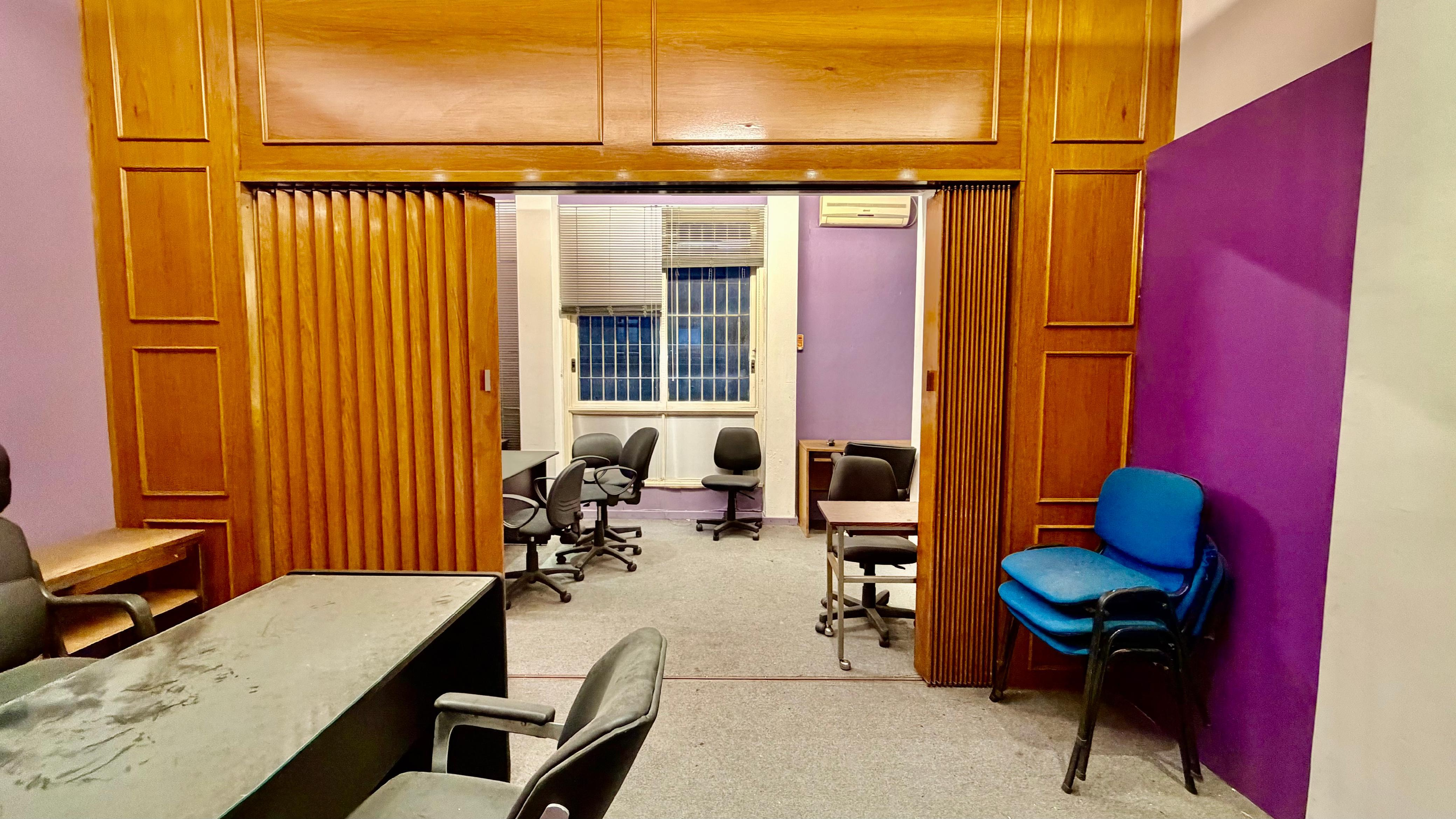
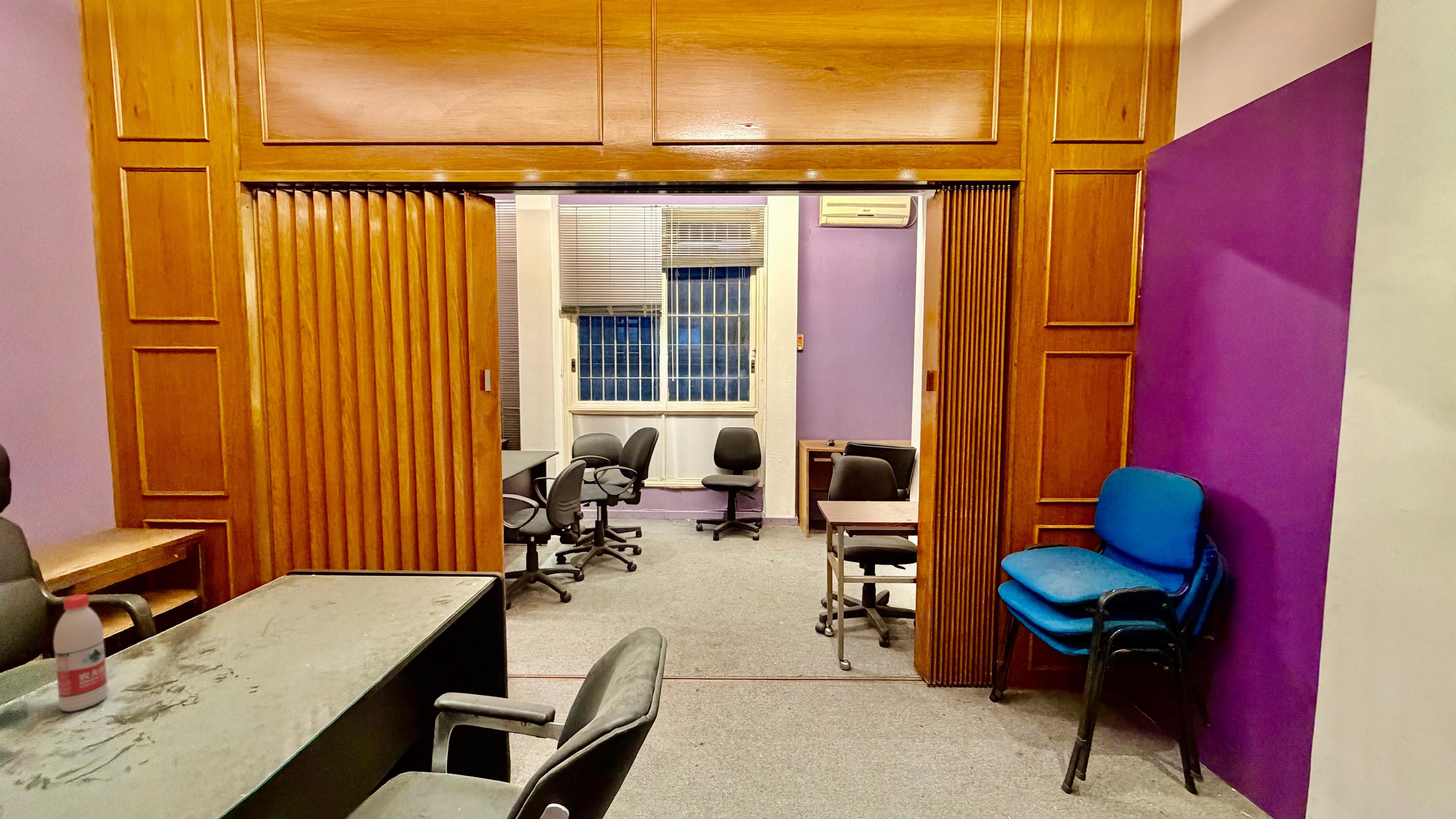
+ water bottle [53,594,108,712]
